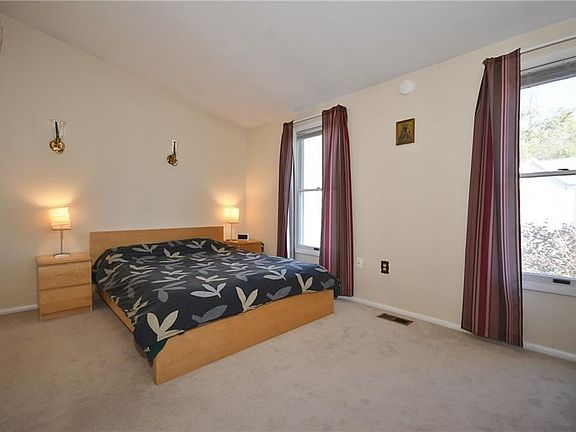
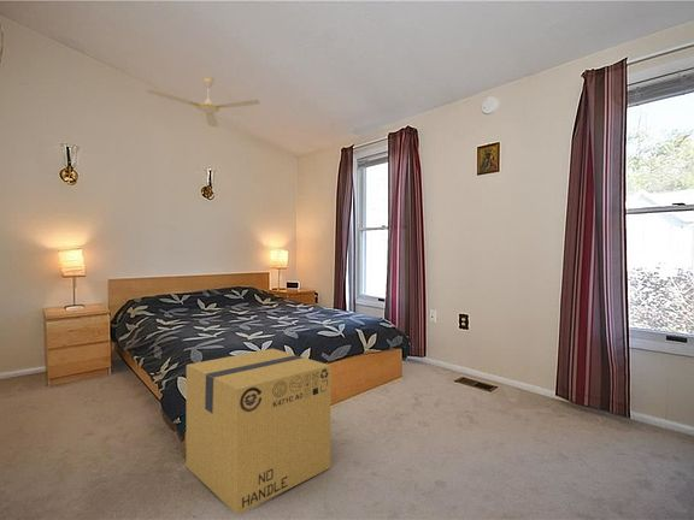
+ cardboard box [184,348,333,516]
+ ceiling fan [145,76,261,128]
